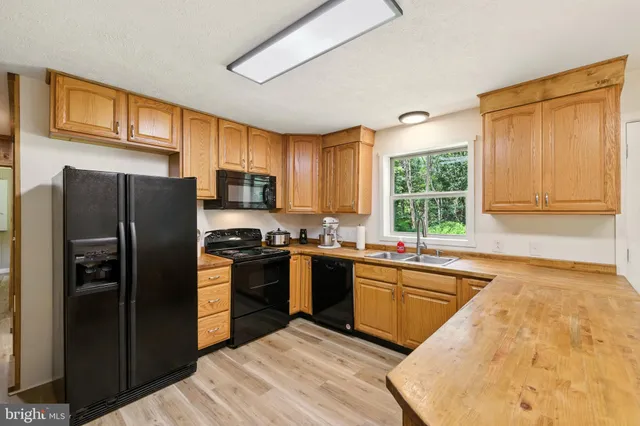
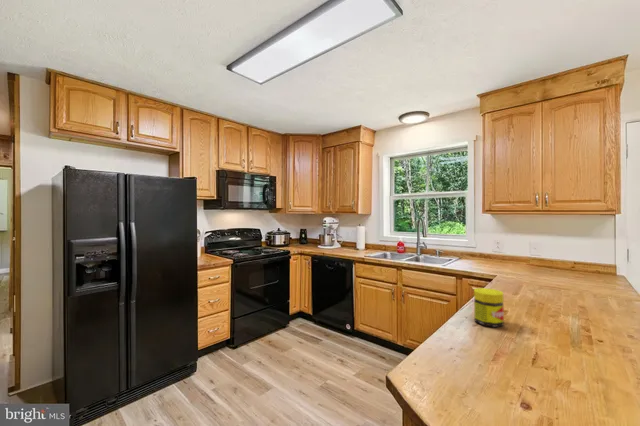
+ jar [473,287,505,328]
